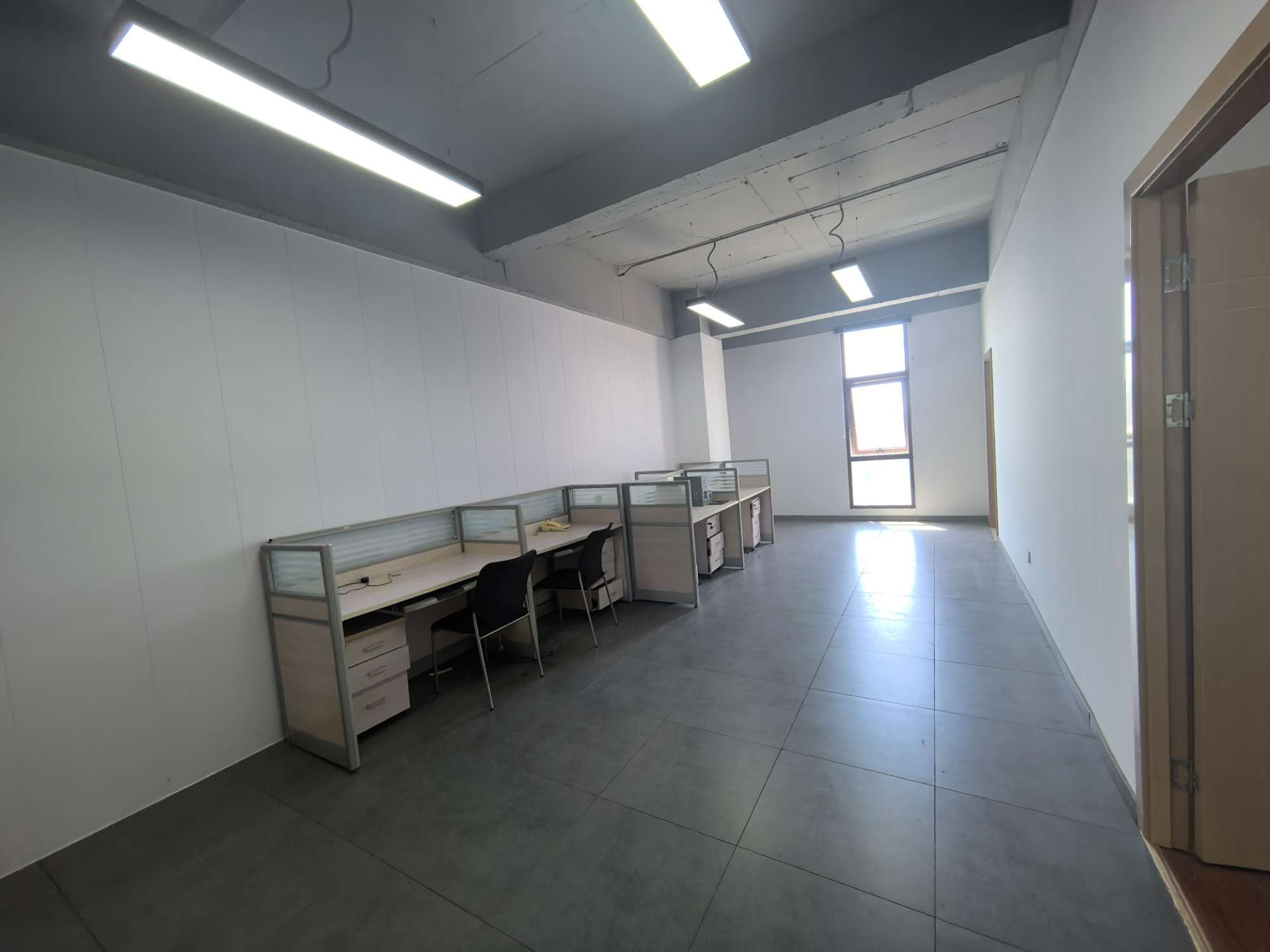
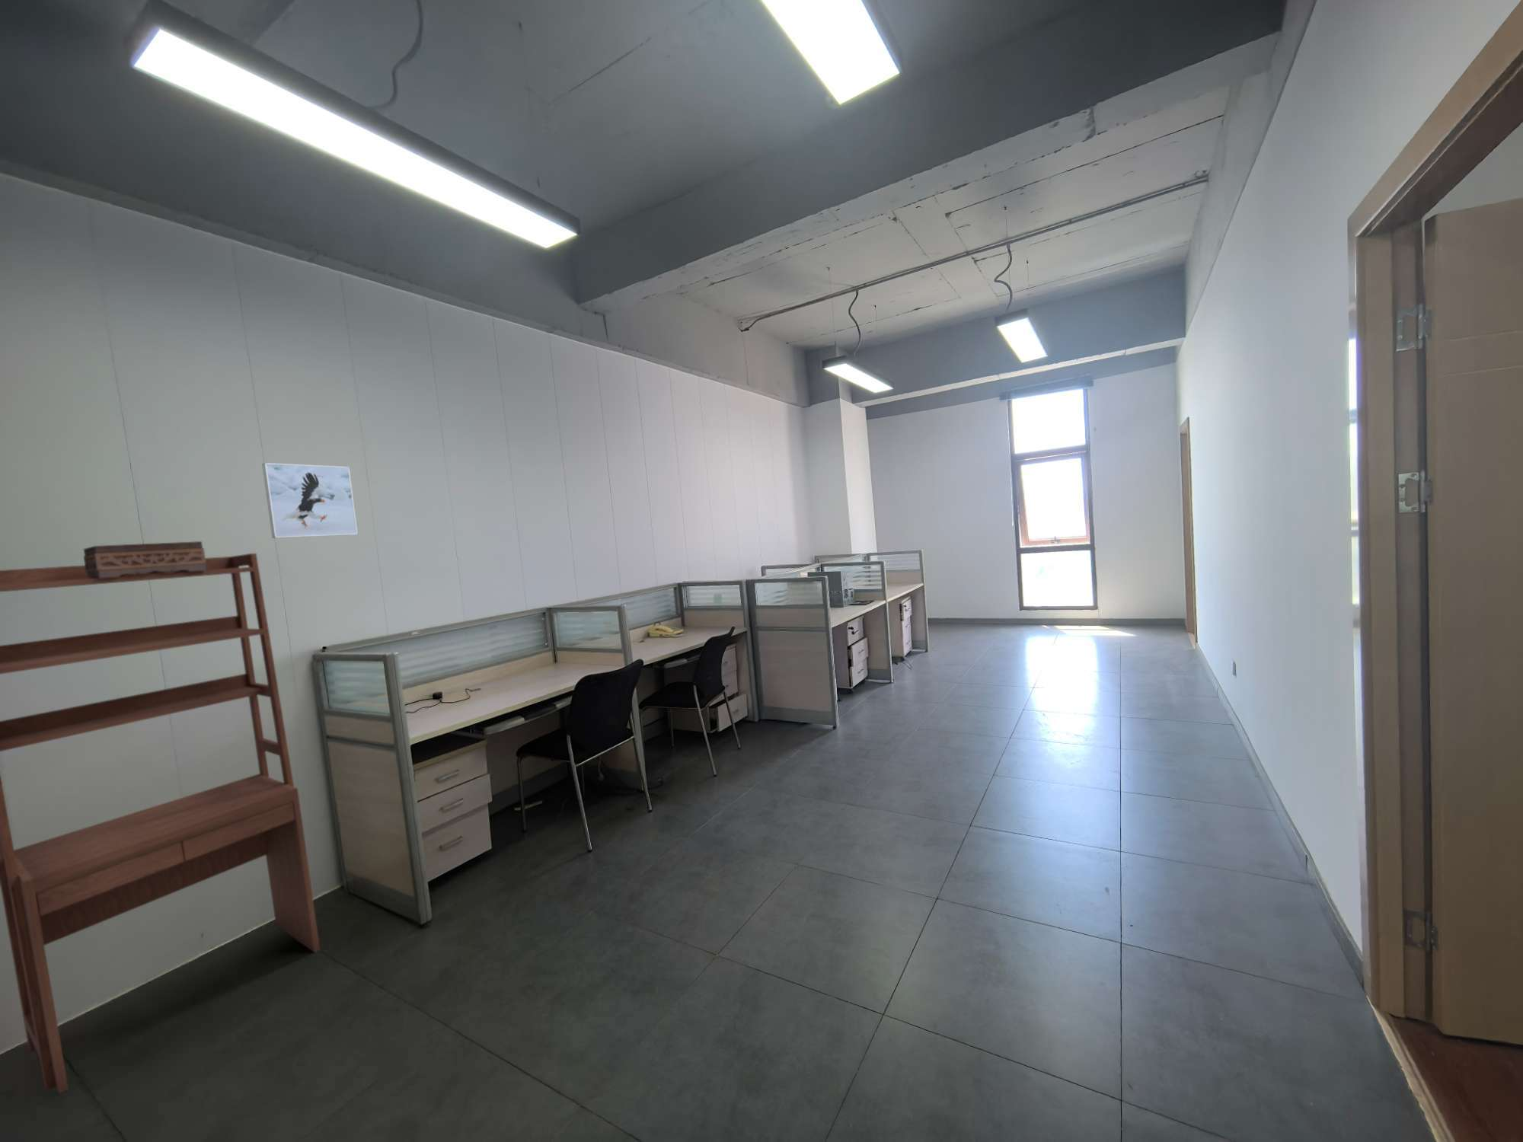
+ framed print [261,462,359,539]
+ shelving unit [0,553,320,1095]
+ tissue box [83,541,206,578]
